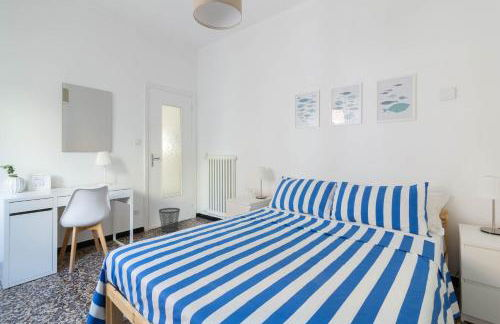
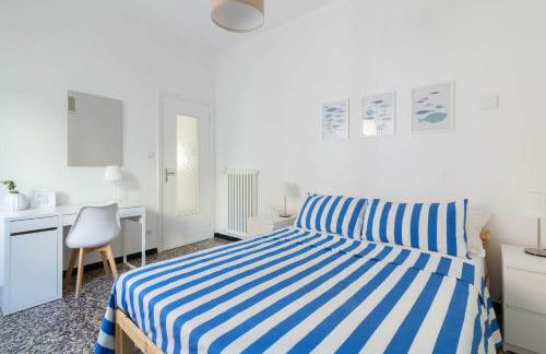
- wastebasket [158,207,181,233]
